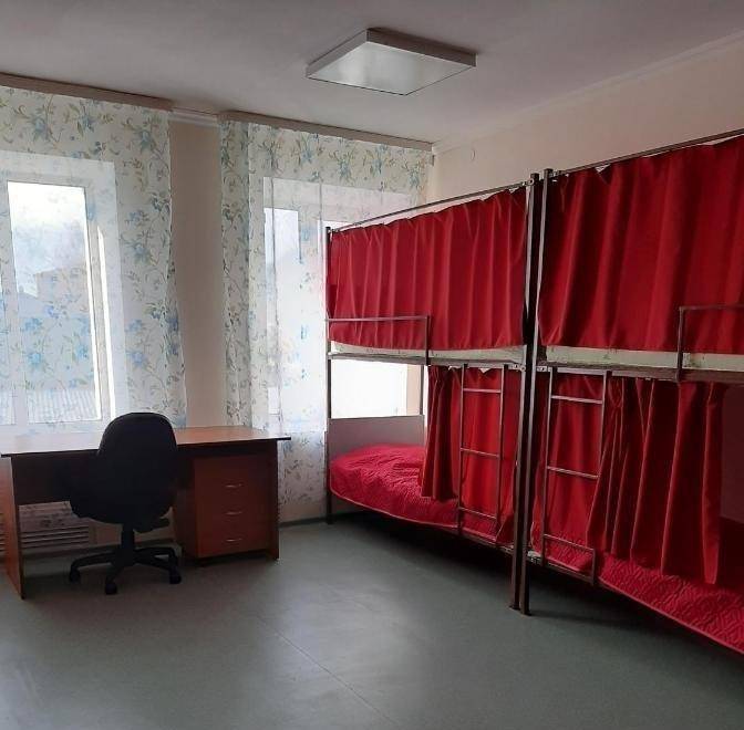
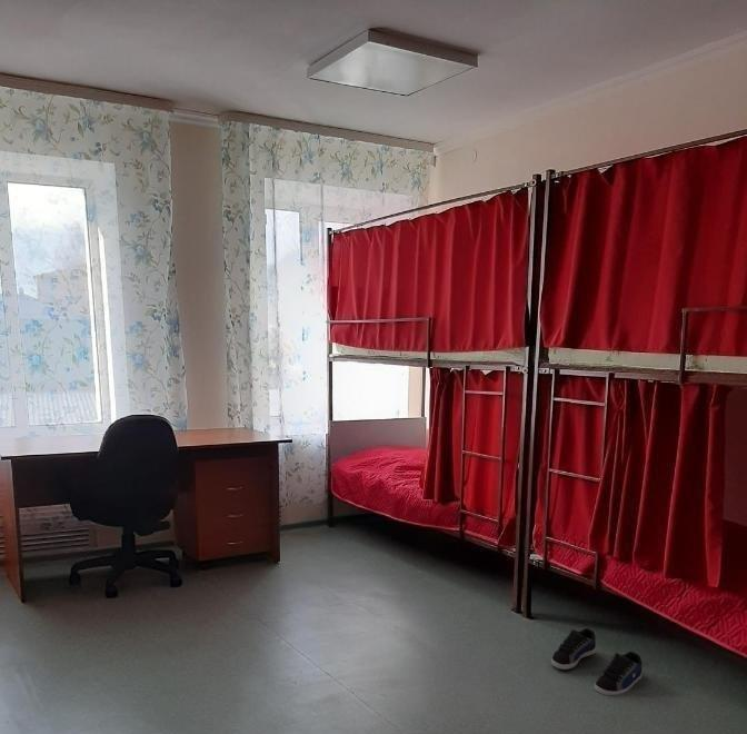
+ shoe [550,627,644,696]
